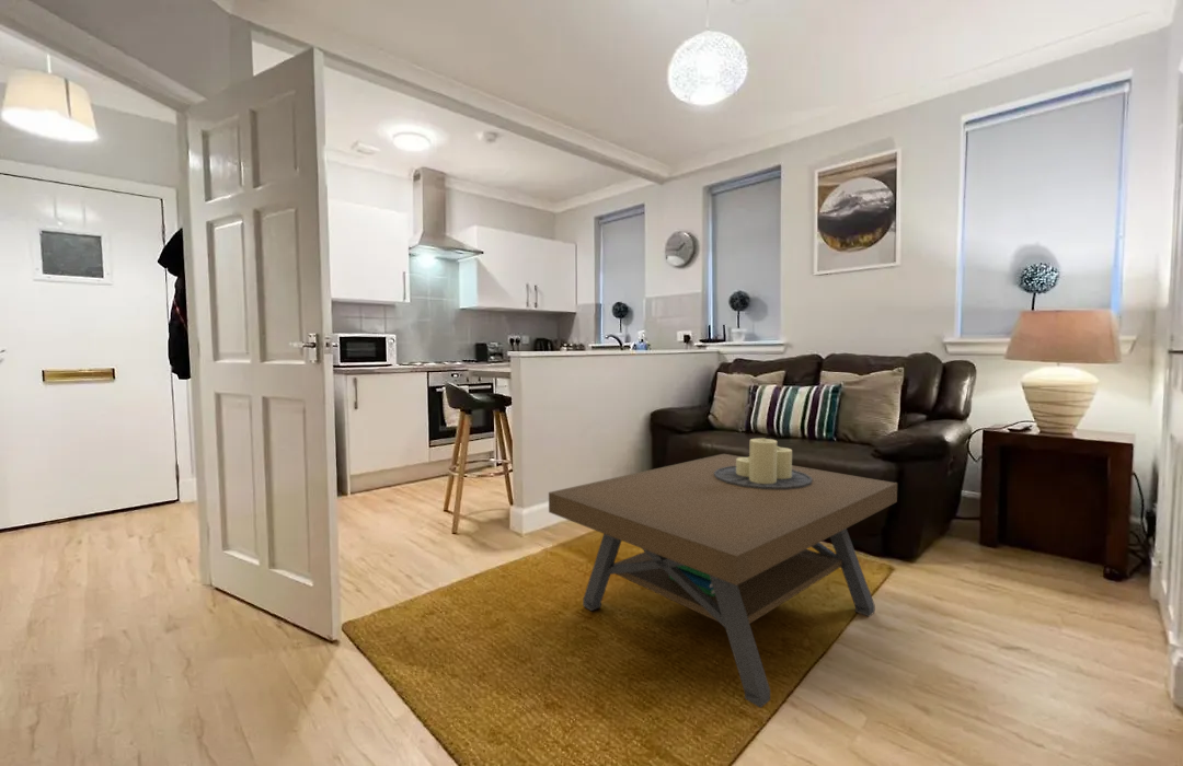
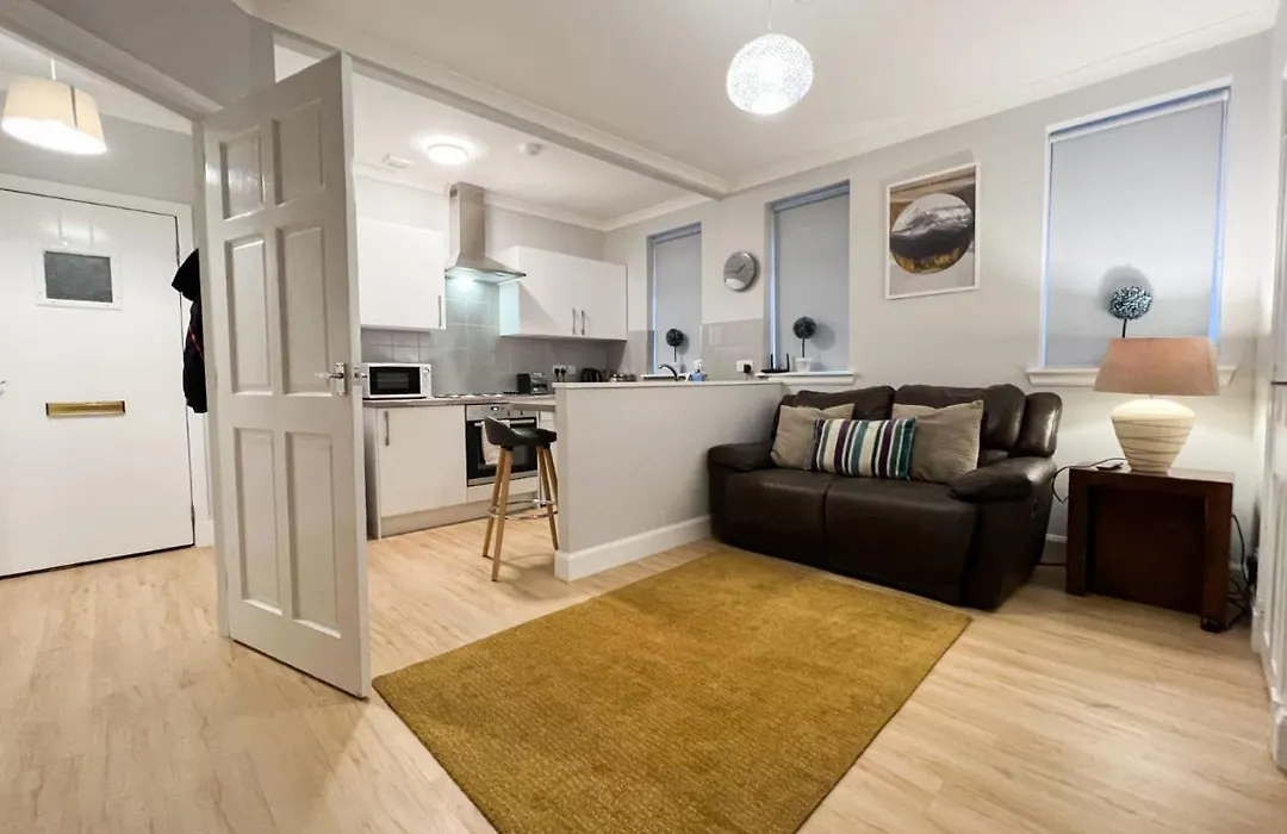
- coffee table [548,437,898,709]
